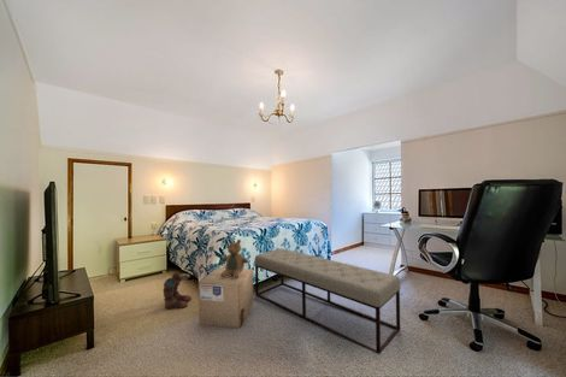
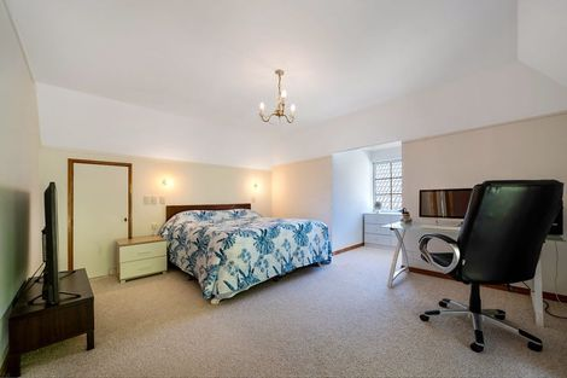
- bench [253,247,401,355]
- boots [163,271,193,311]
- teddy bear [220,238,250,279]
- cardboard box [197,266,254,329]
